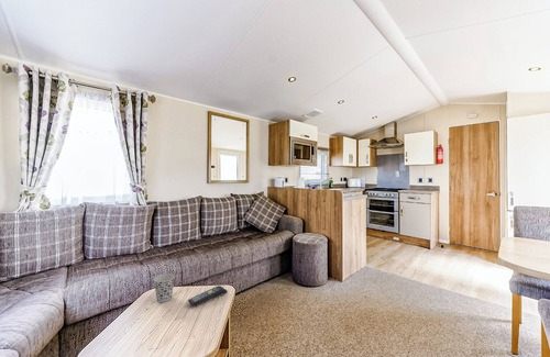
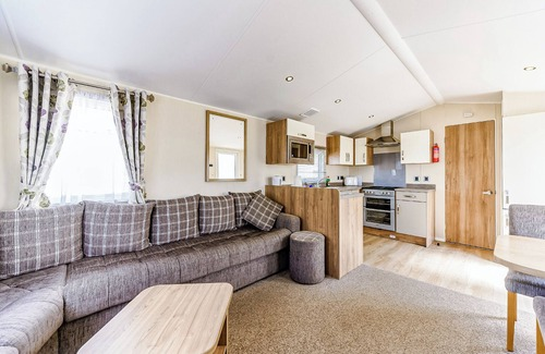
- cup [153,272,176,303]
- remote control [187,285,229,308]
